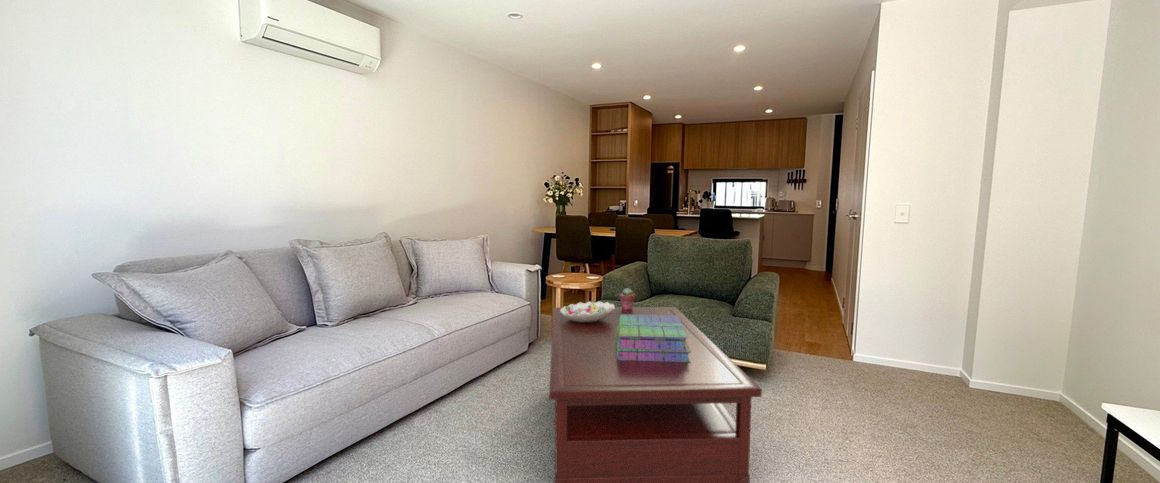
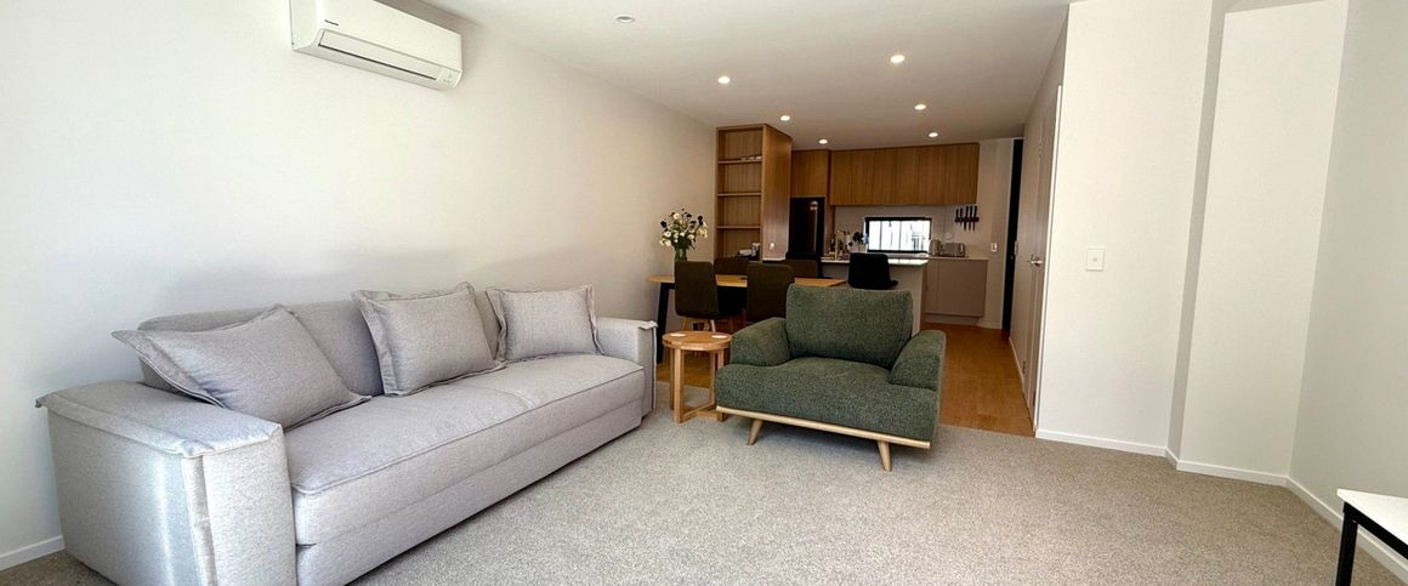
- stack of books [616,314,691,362]
- potted succulent [618,287,636,310]
- coffee table [548,306,763,483]
- decorative bowl [560,300,616,322]
